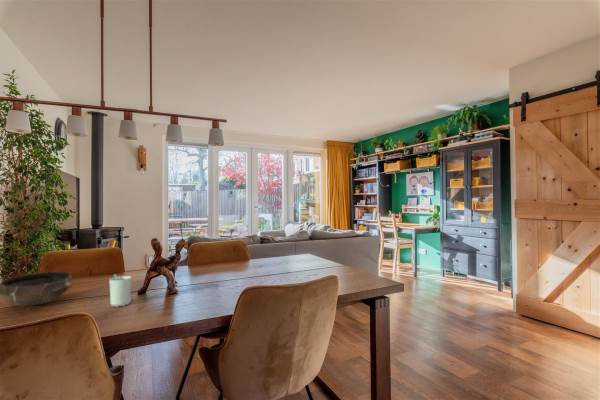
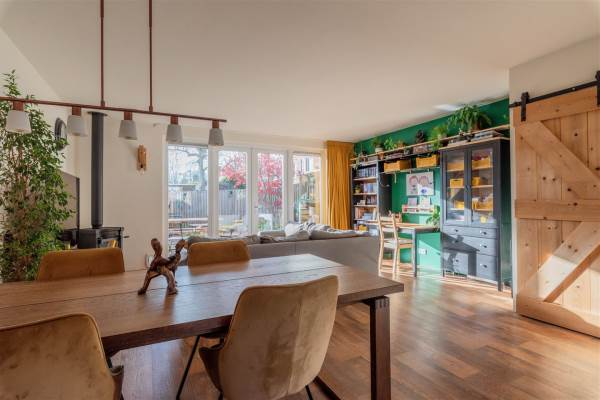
- cup [108,273,132,308]
- bowl [0,271,74,307]
